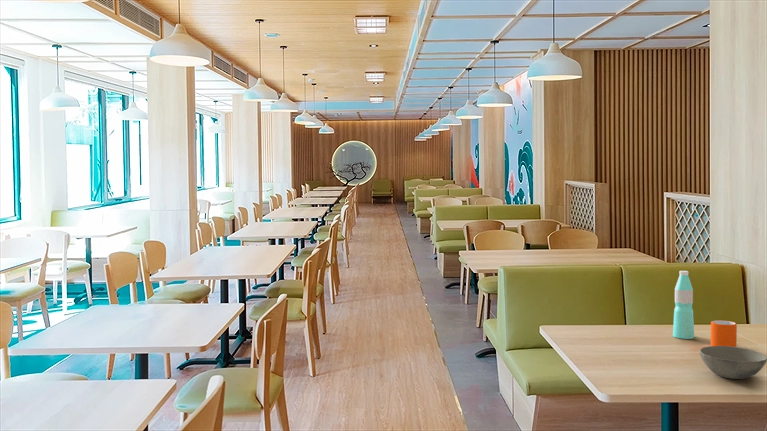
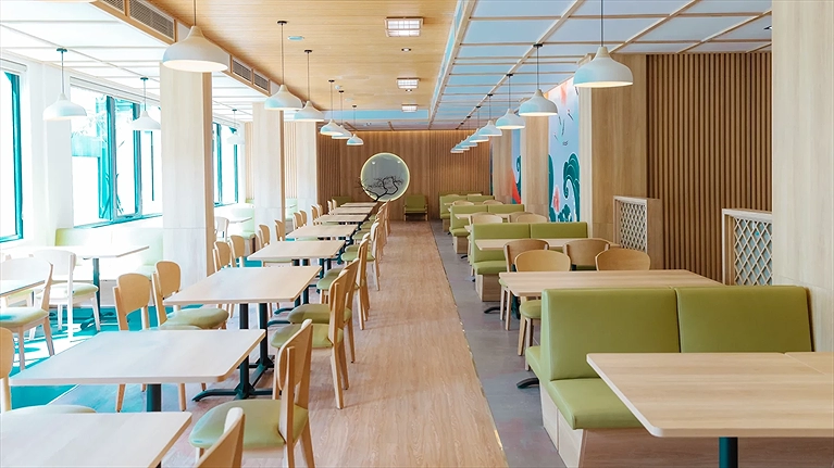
- bowl [699,346,767,380]
- water bottle [672,270,695,340]
- mug [710,319,738,347]
